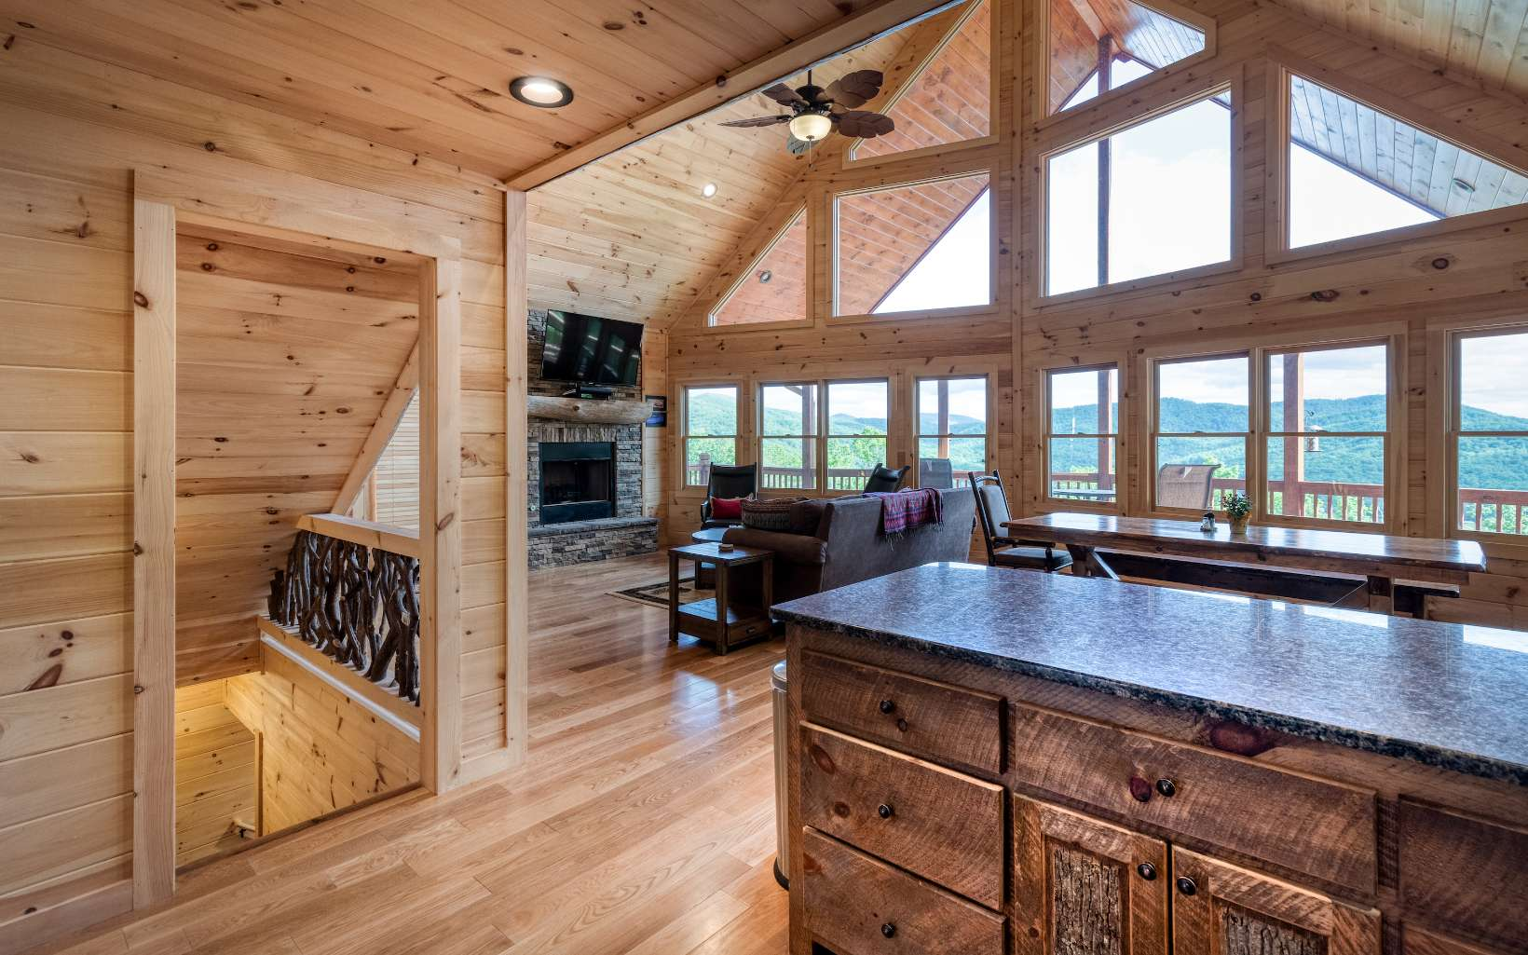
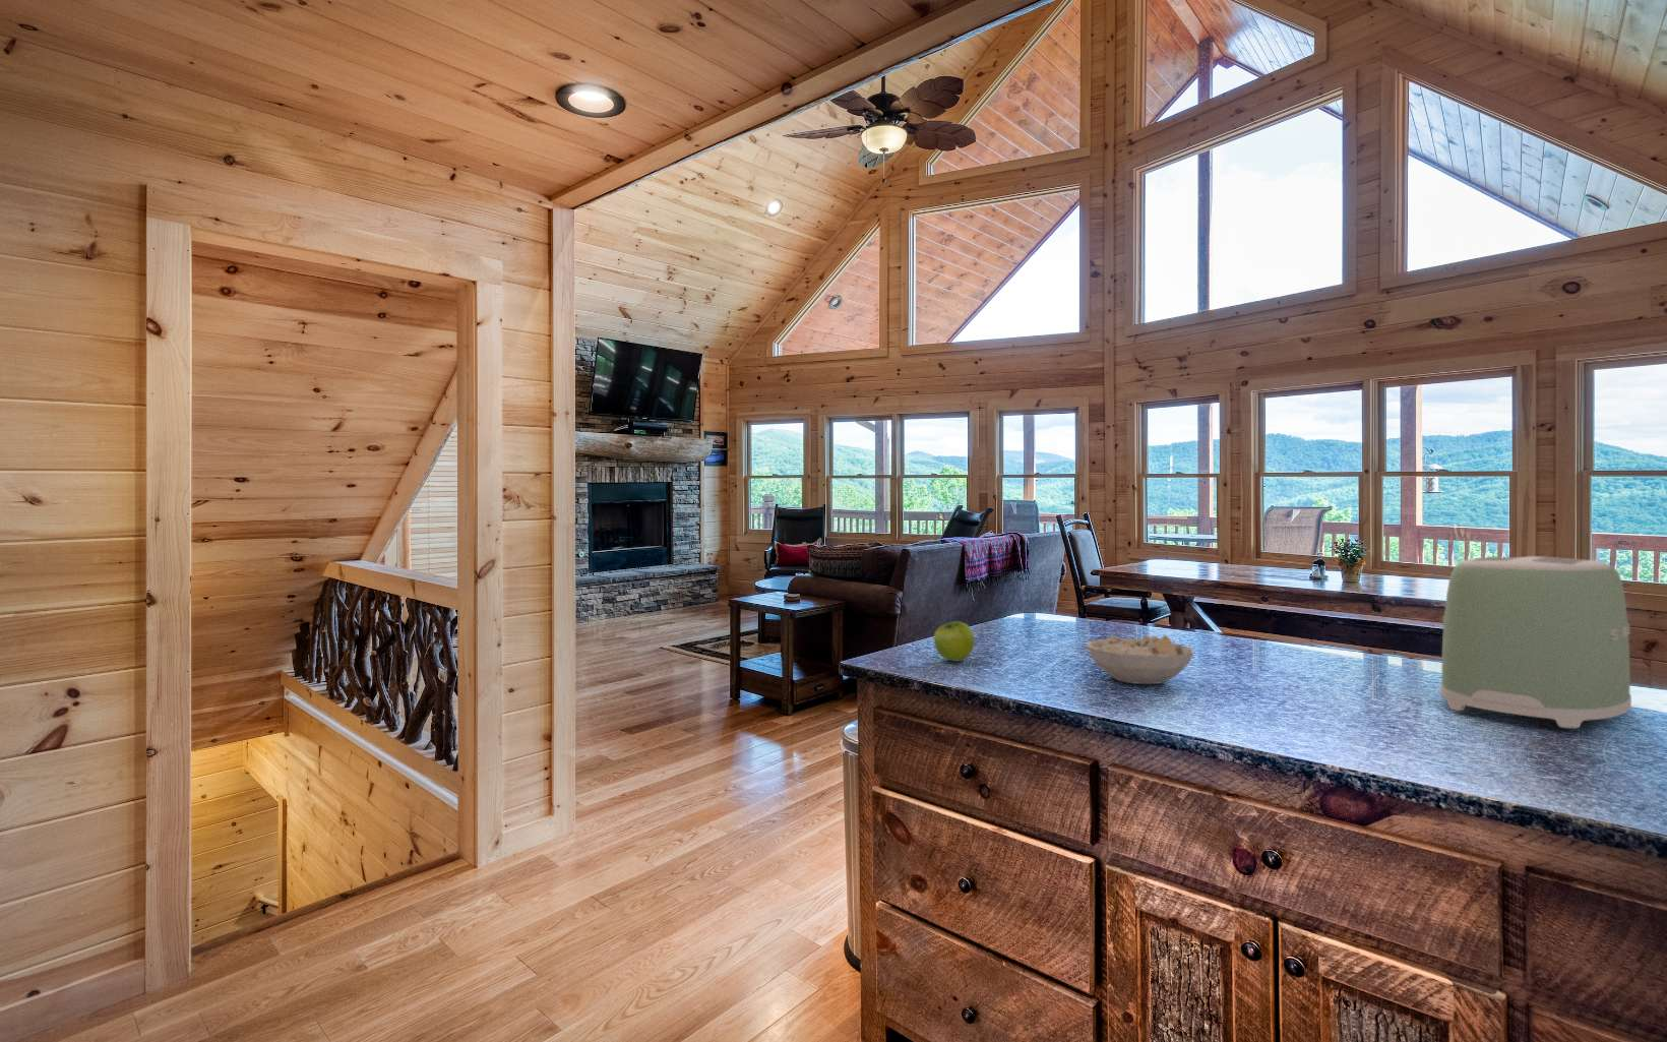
+ fruit [934,621,976,661]
+ bowl [1086,634,1197,685]
+ toaster [1439,555,1632,729]
